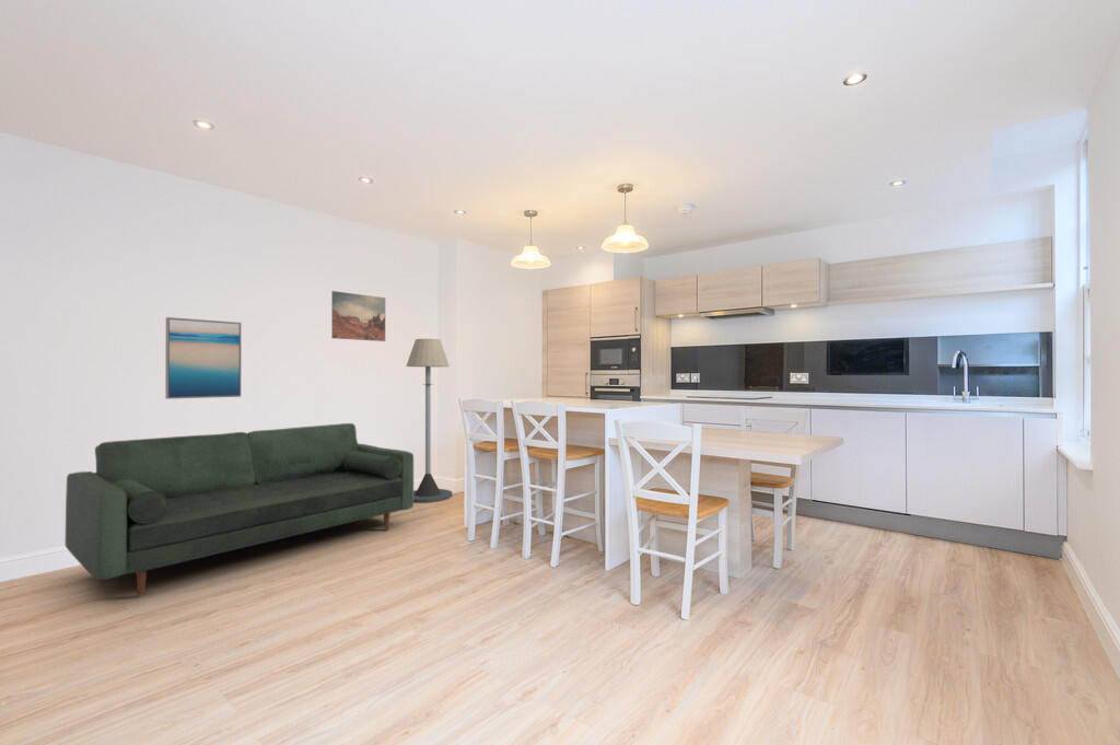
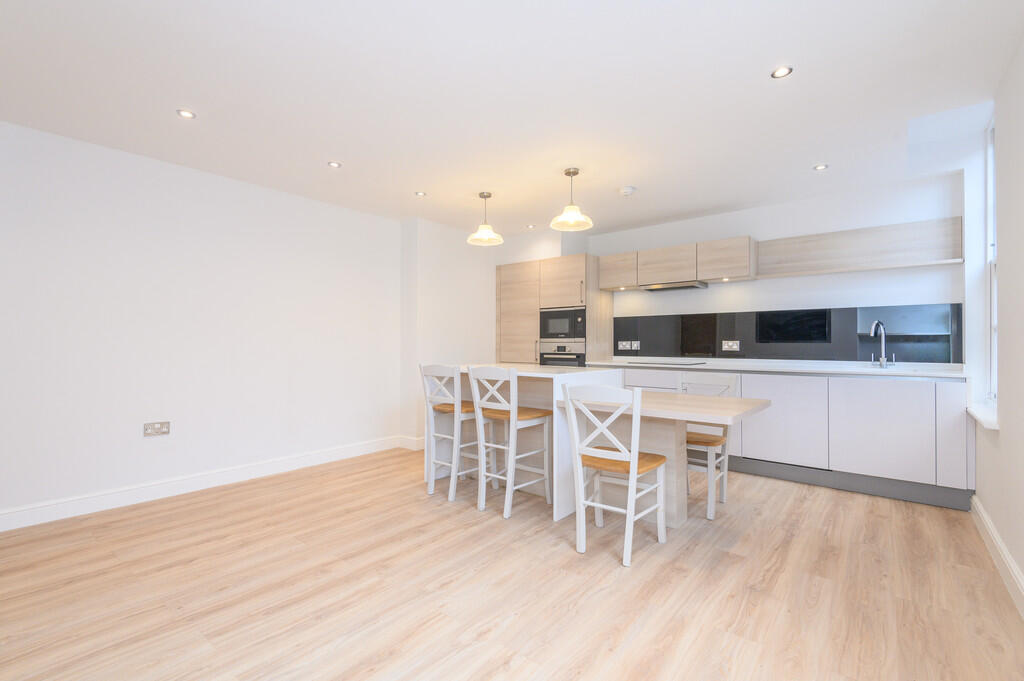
- wall art [164,316,243,400]
- wall art [330,290,386,342]
- floor lamp [405,338,453,503]
- sofa [65,422,415,597]
